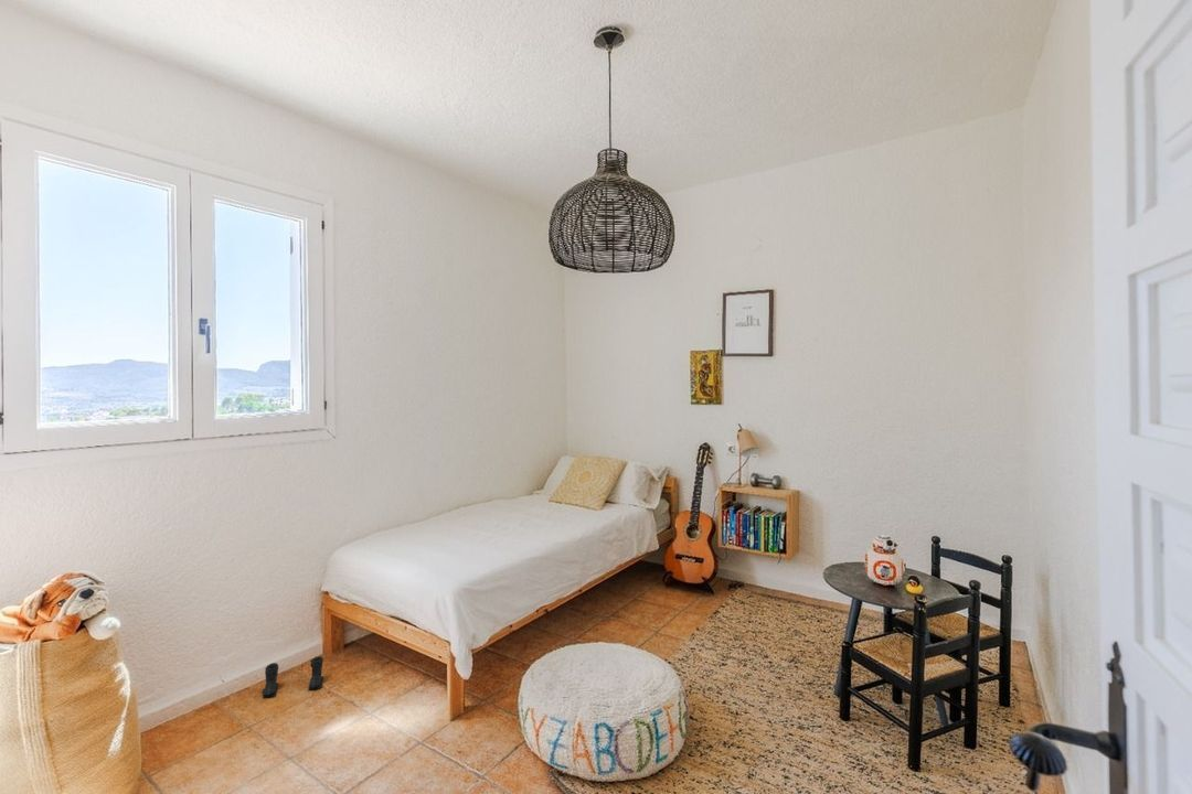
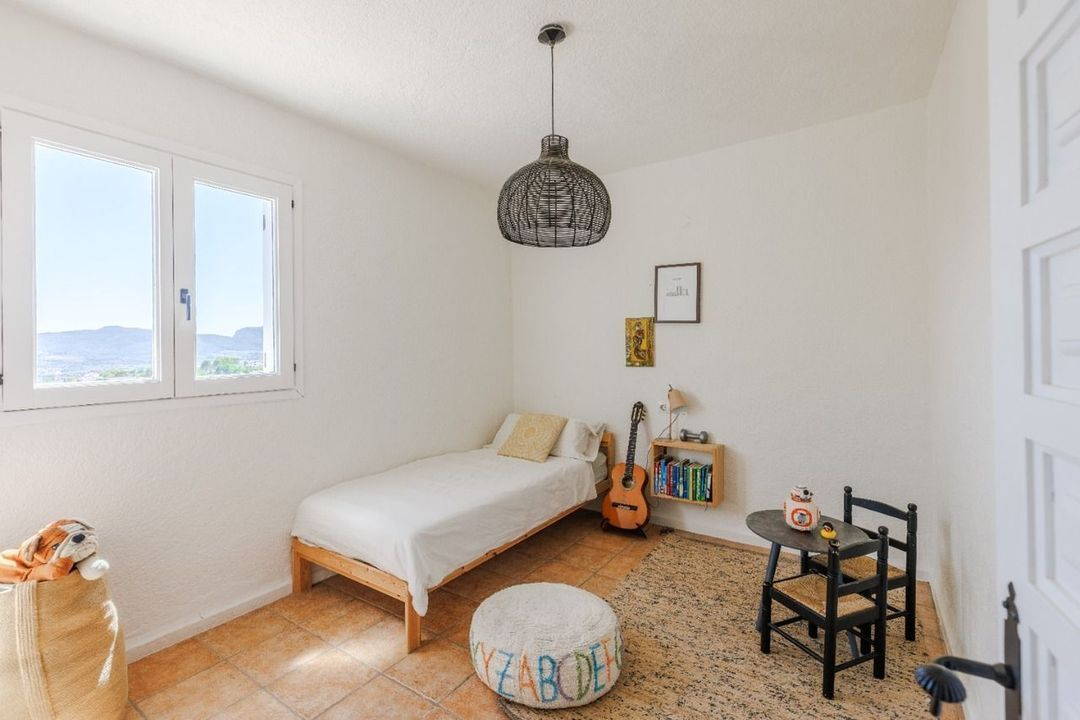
- boots [262,655,324,698]
